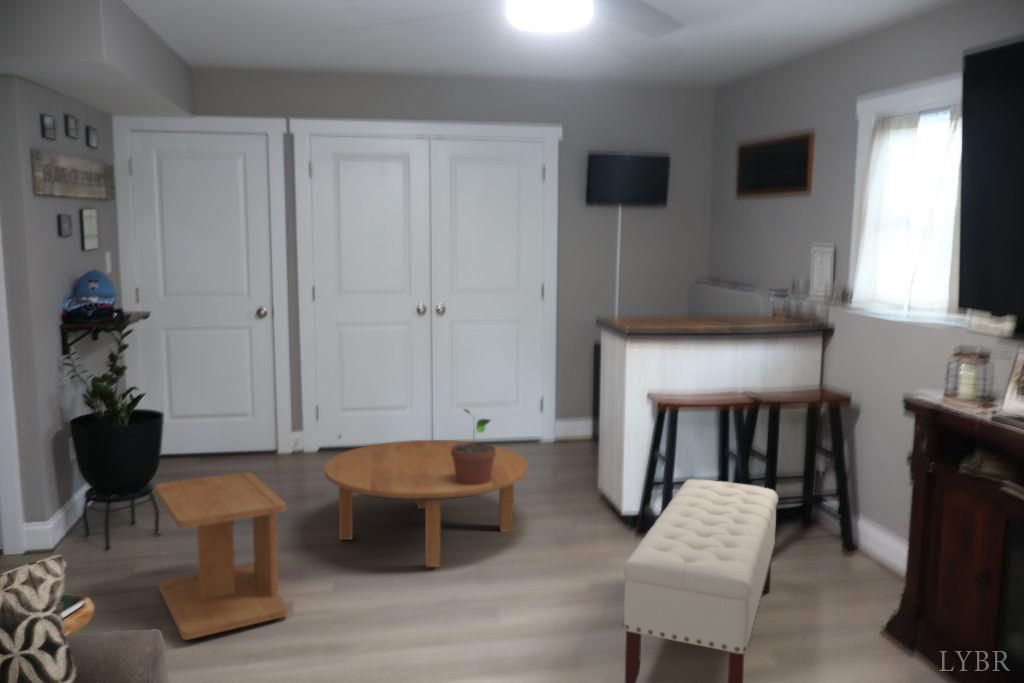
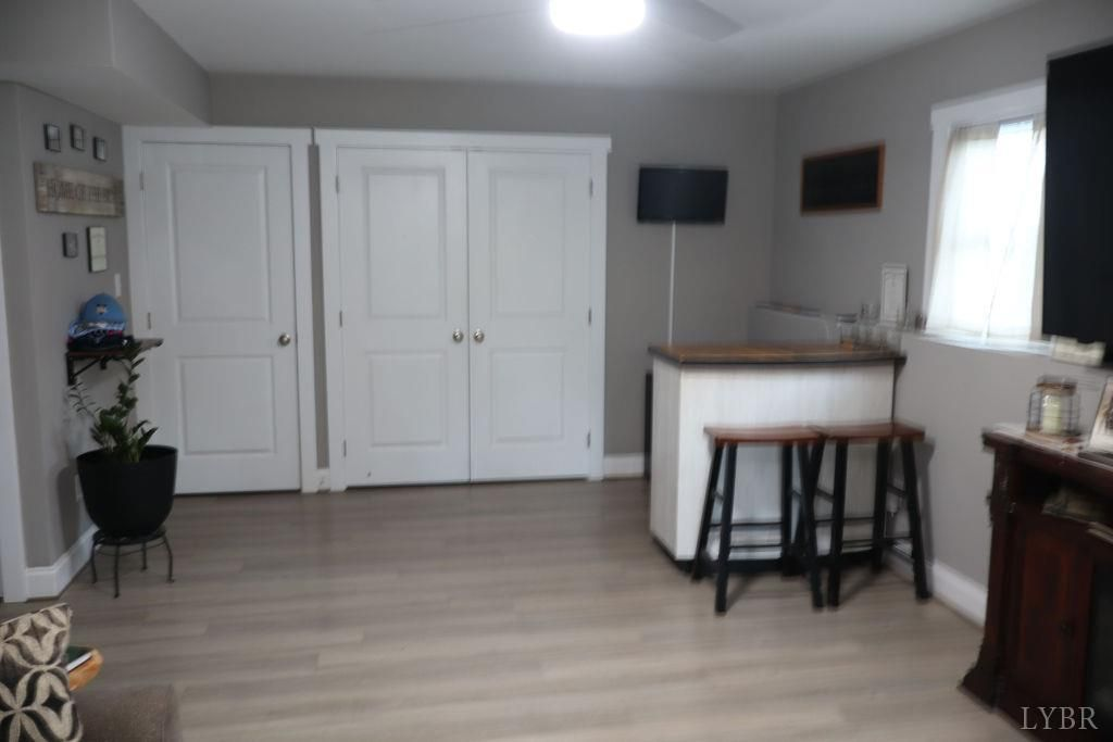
- bench [622,478,779,683]
- side table [154,471,289,641]
- potted plant [451,408,496,485]
- coffee table [323,439,529,568]
